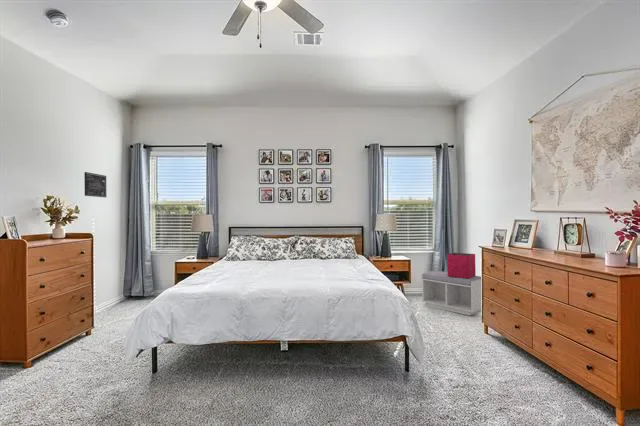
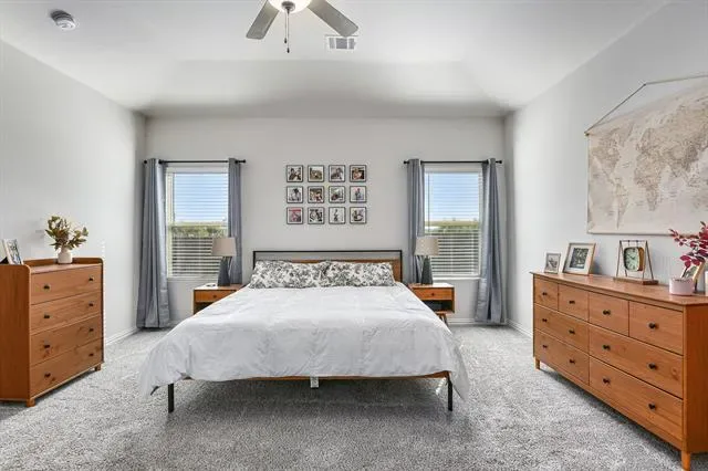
- wall art [83,171,107,198]
- storage bin [446,252,477,278]
- bench [420,270,482,316]
